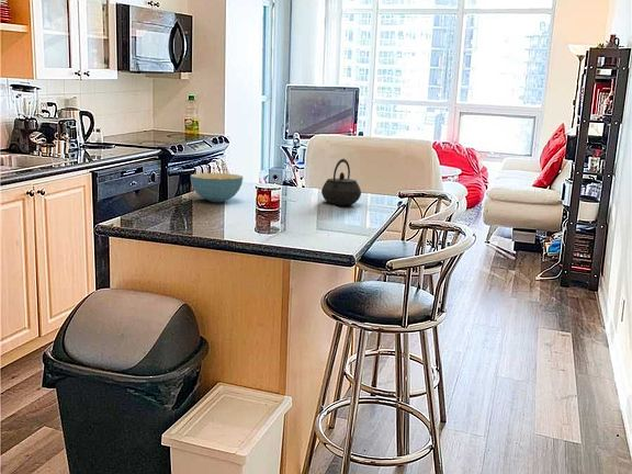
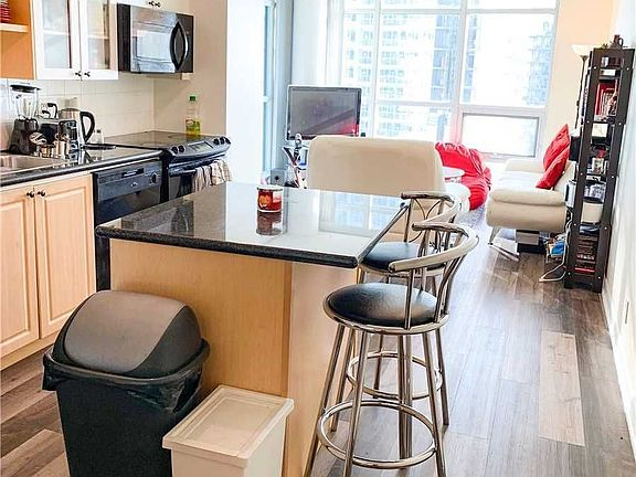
- cereal bowl [189,172,245,203]
- kettle [320,158,362,206]
